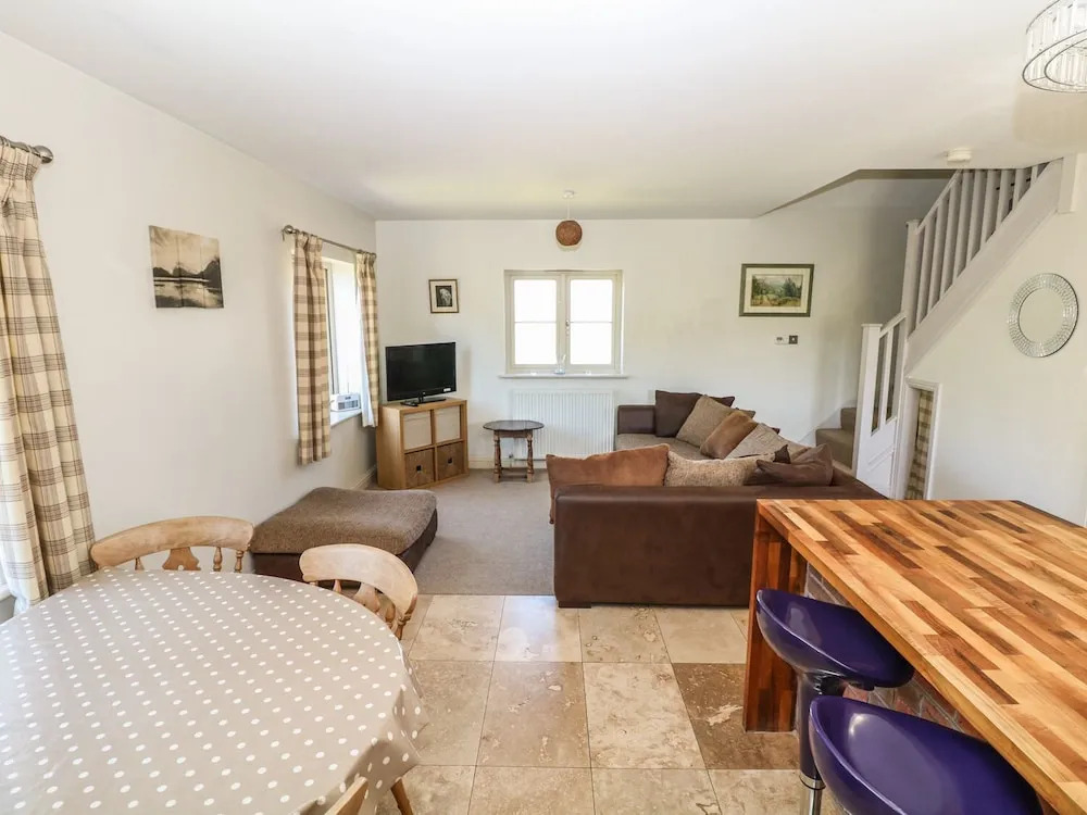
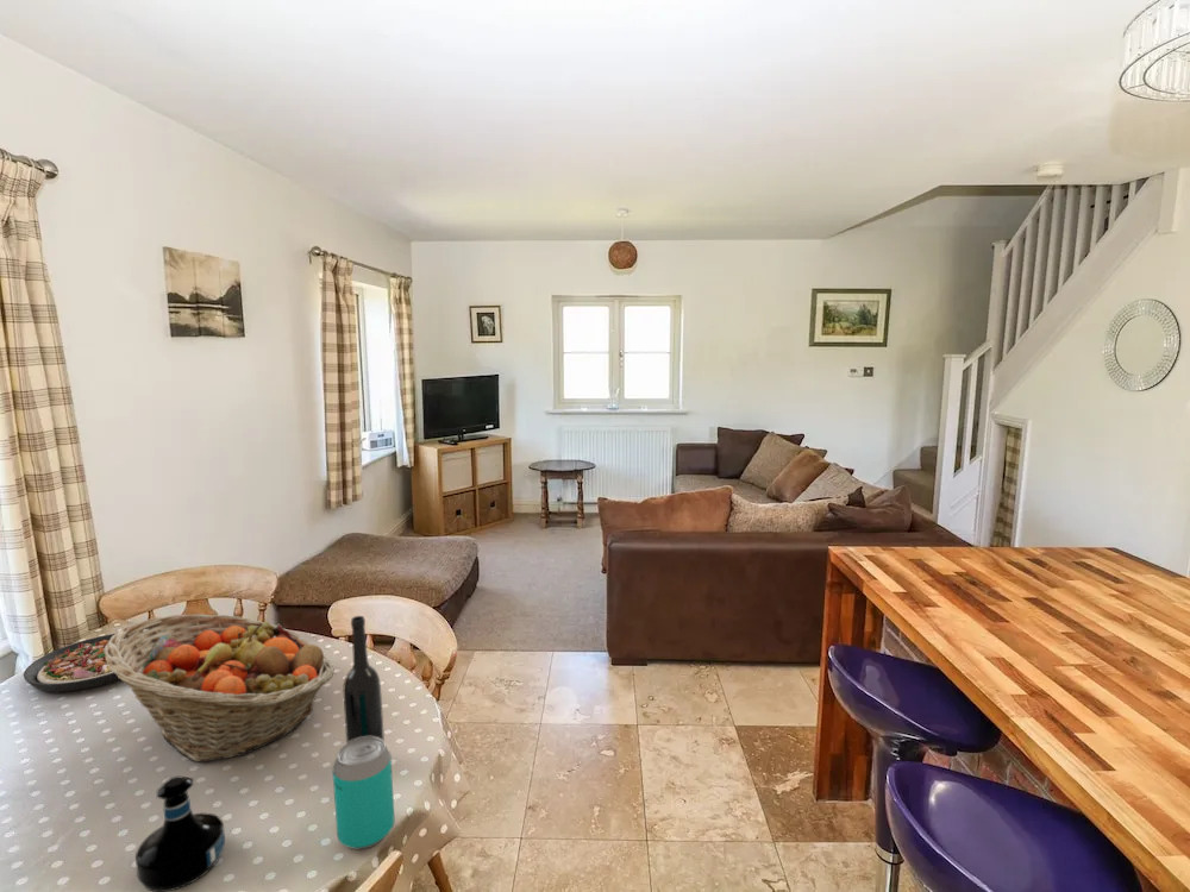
+ fruit basket [104,613,336,764]
+ plate [23,633,140,692]
+ beverage can [332,736,395,850]
+ tequila bottle [134,775,226,892]
+ bottle [343,615,386,743]
